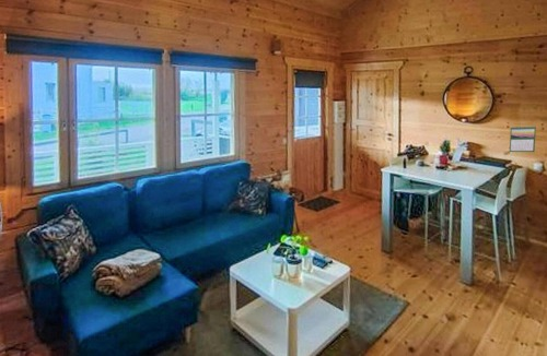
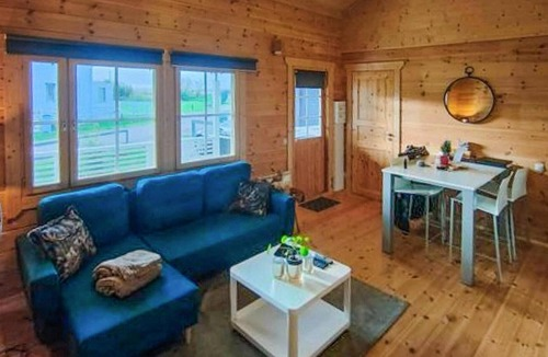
- calendar [509,124,537,153]
